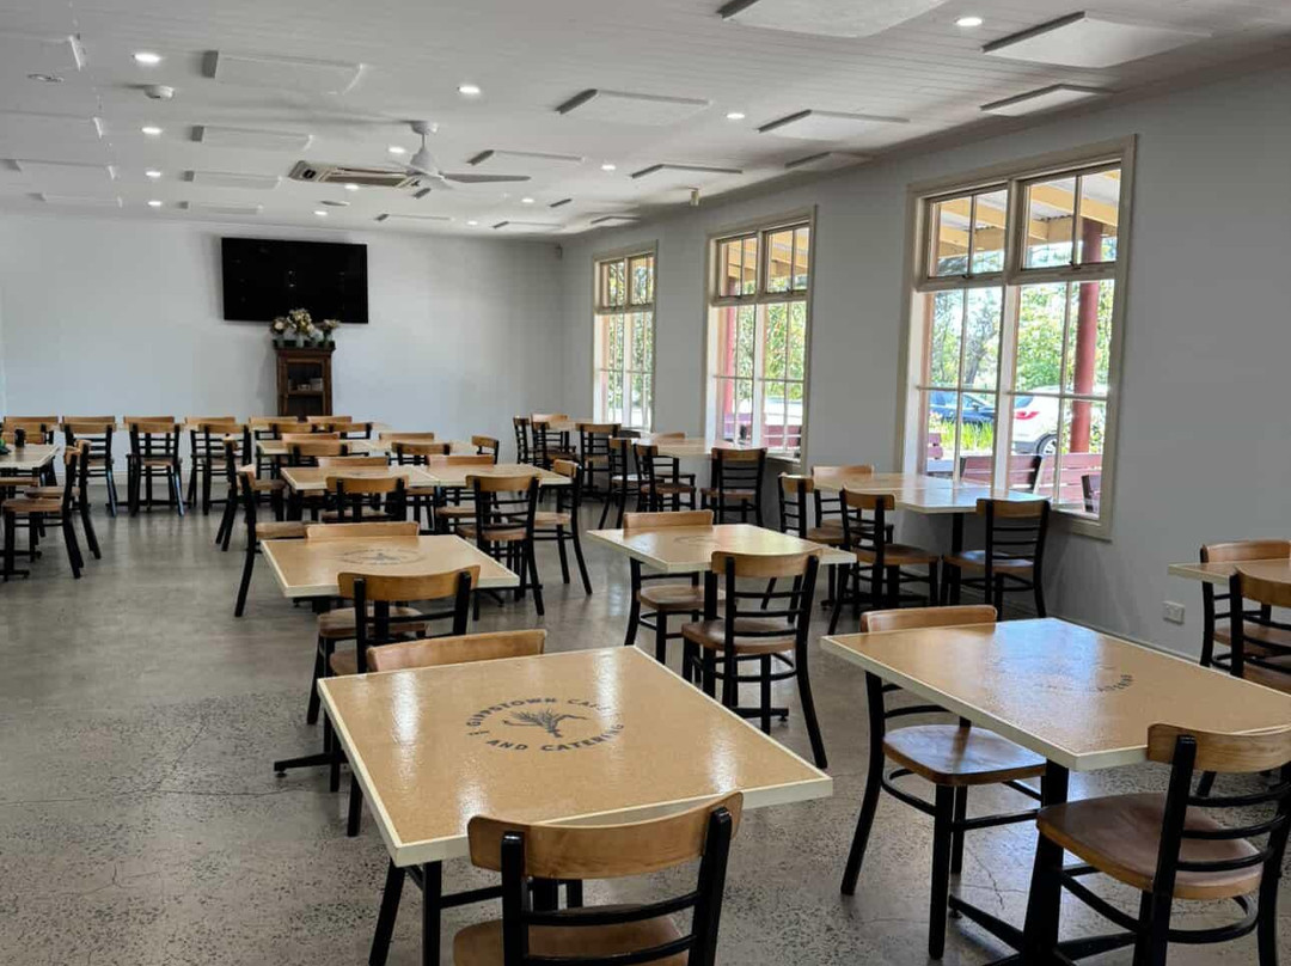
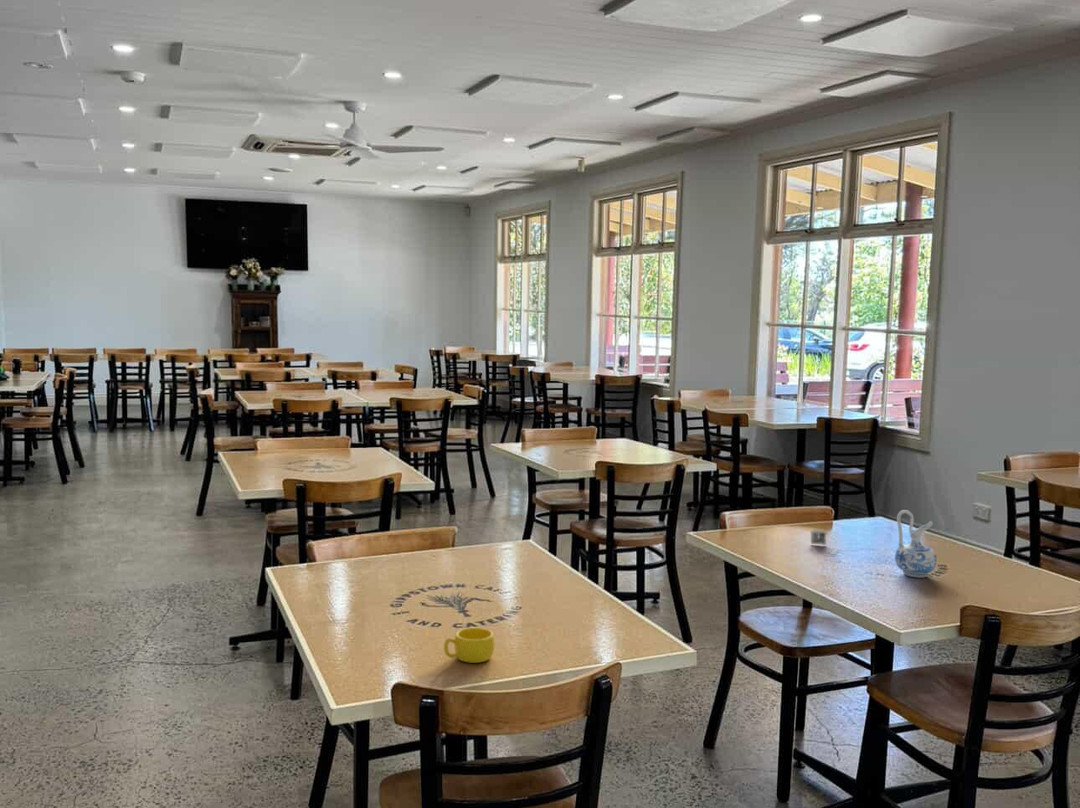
+ napkin holder [810,528,828,546]
+ ceramic pitcher [894,509,938,578]
+ cup [443,627,496,664]
